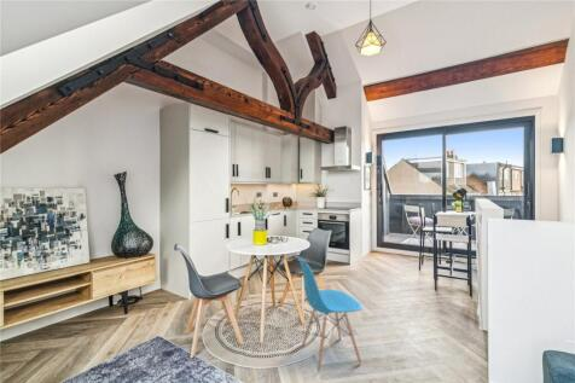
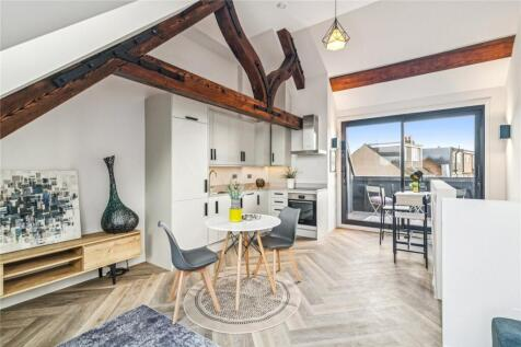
- chair [296,255,364,373]
